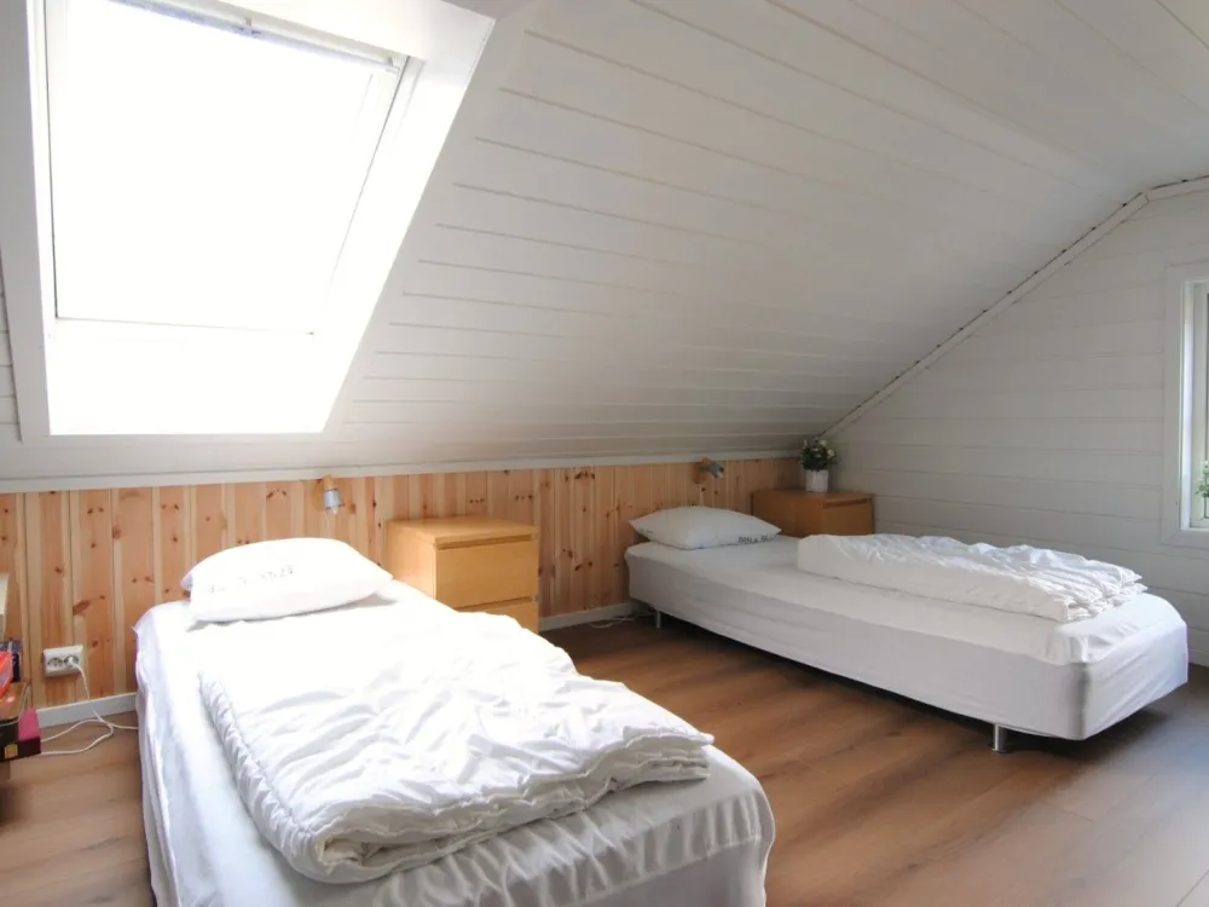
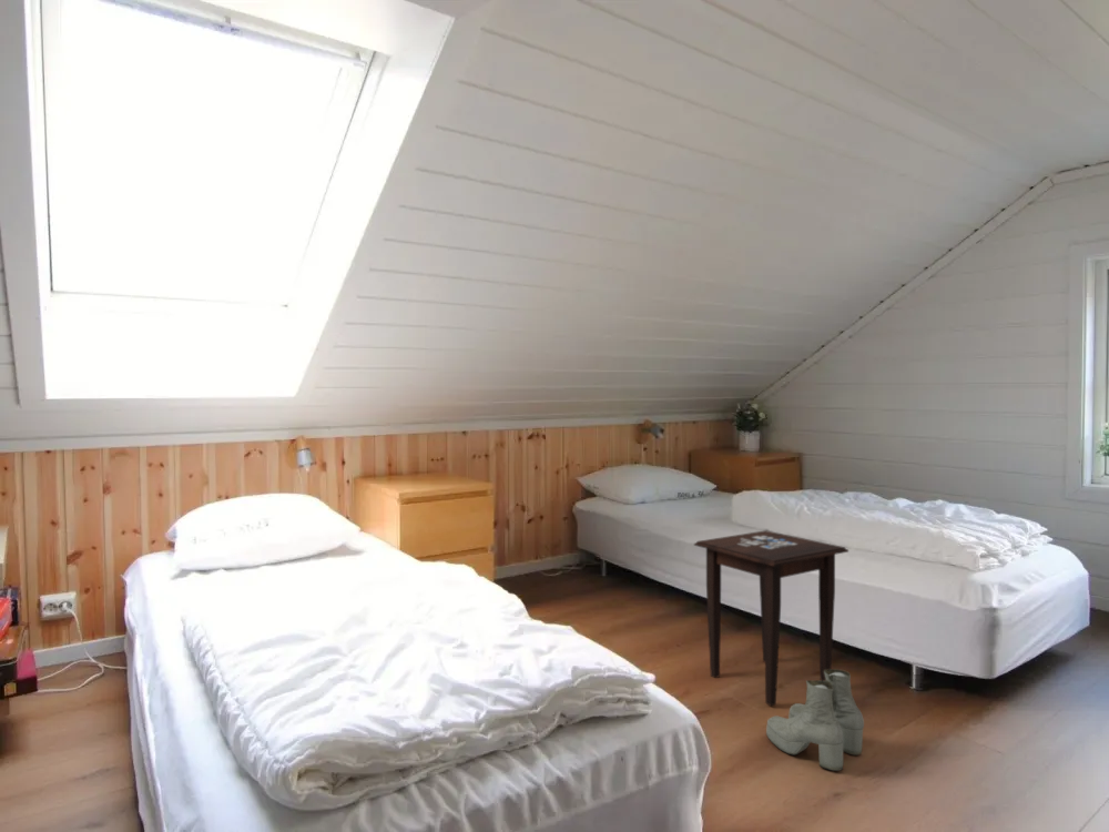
+ side table [693,529,849,707]
+ boots [765,668,865,772]
